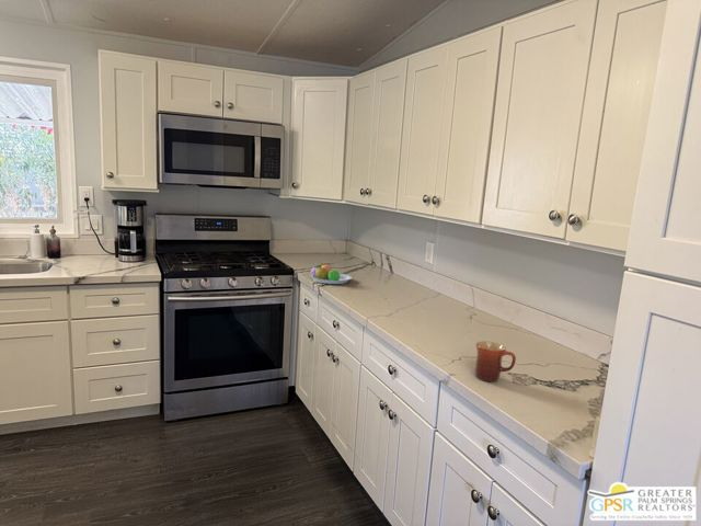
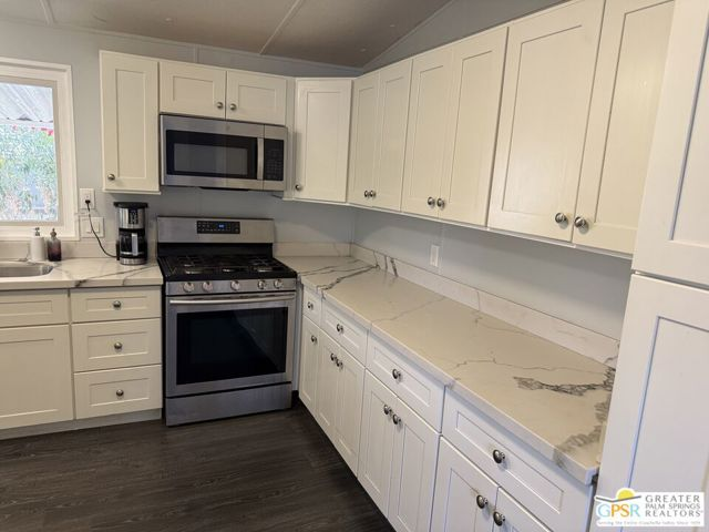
- fruit bowl [310,263,353,285]
- mug [474,340,517,382]
